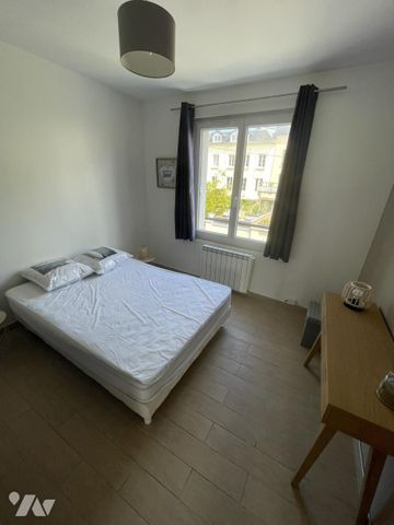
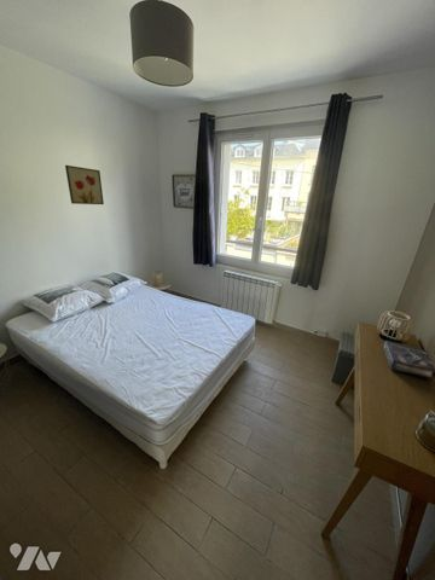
+ book [382,340,435,381]
+ wall art [64,164,105,205]
